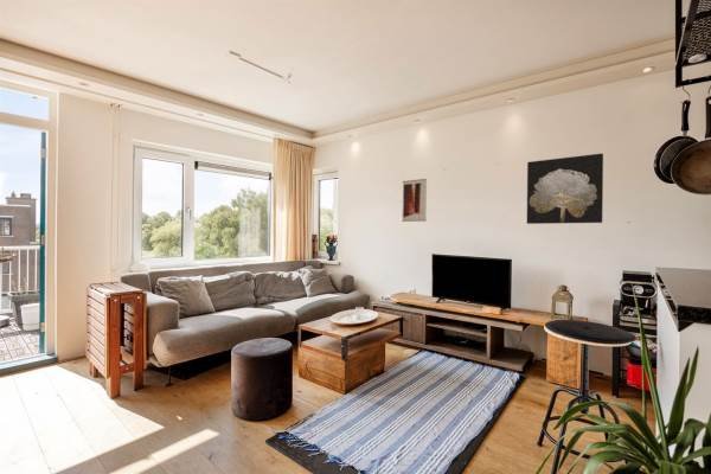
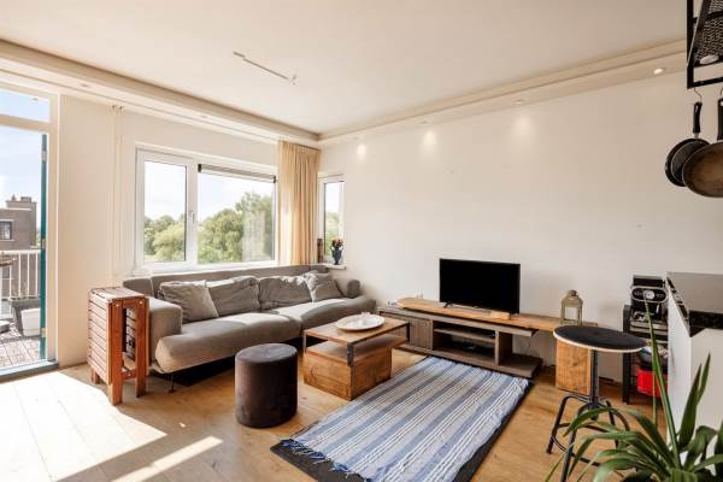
- wall art [526,153,604,225]
- wall art [402,178,428,223]
